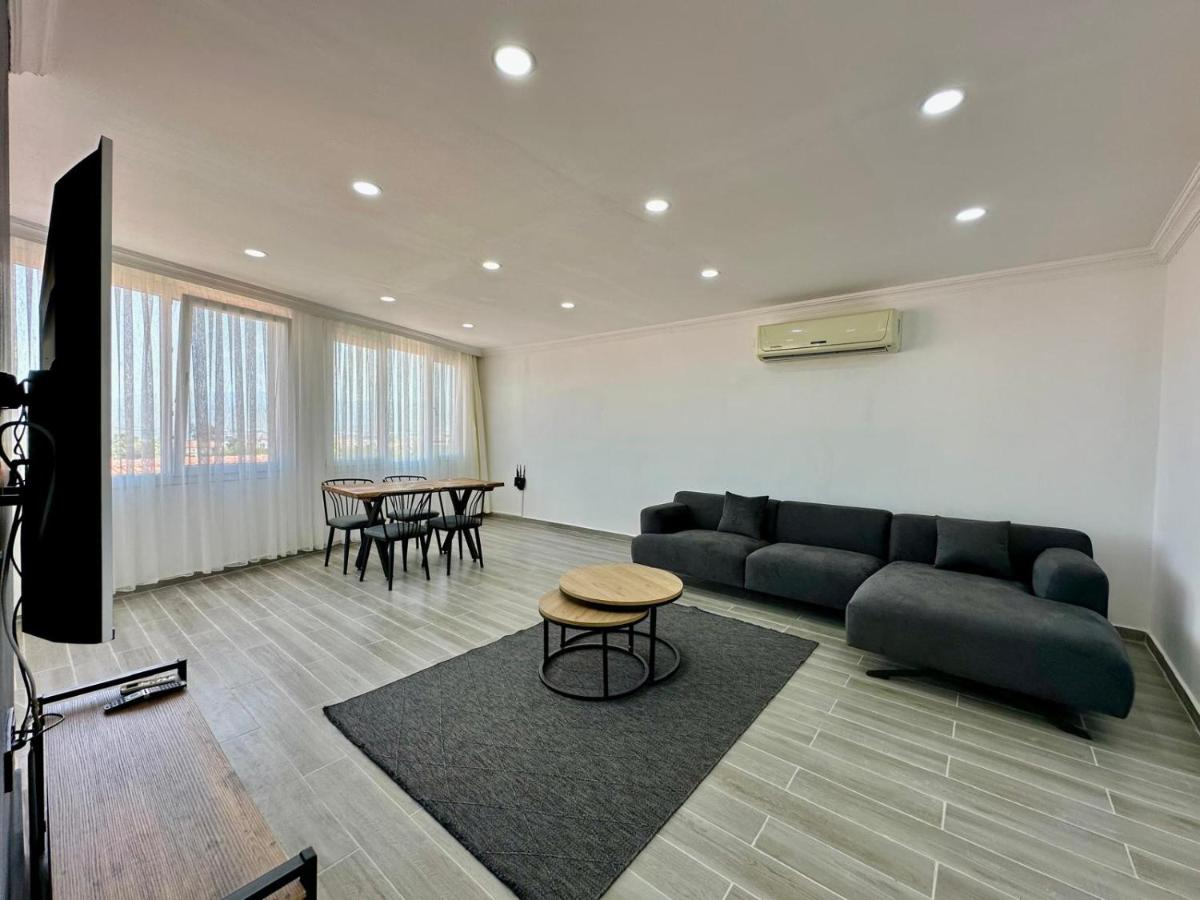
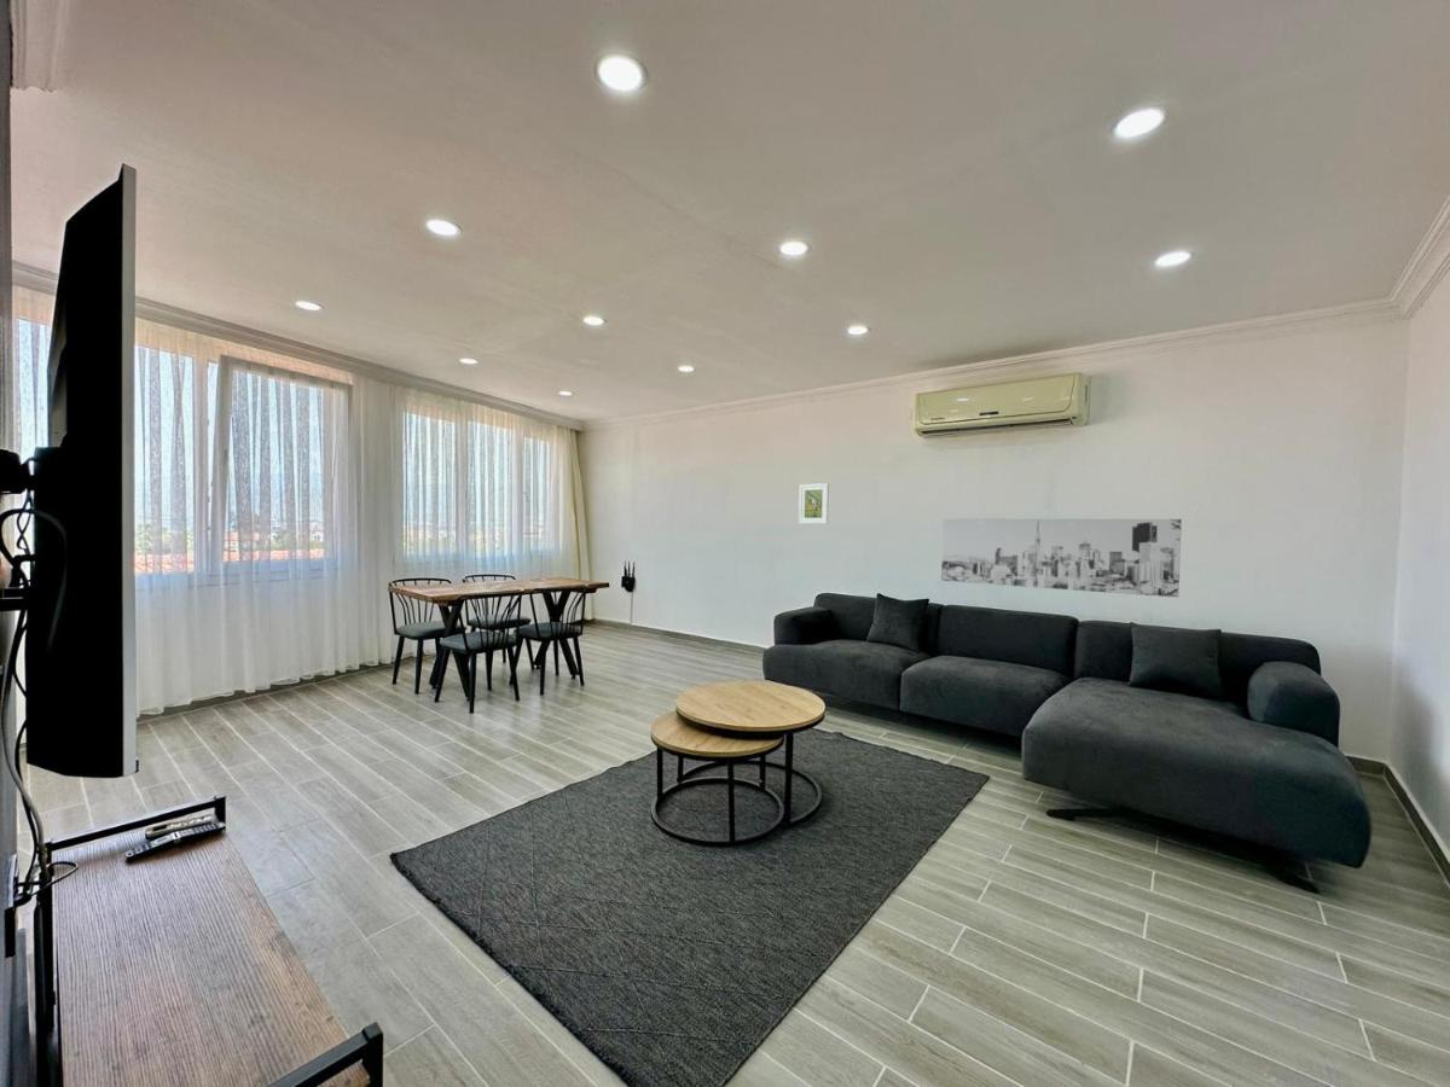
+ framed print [798,482,830,525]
+ wall art [940,518,1183,599]
